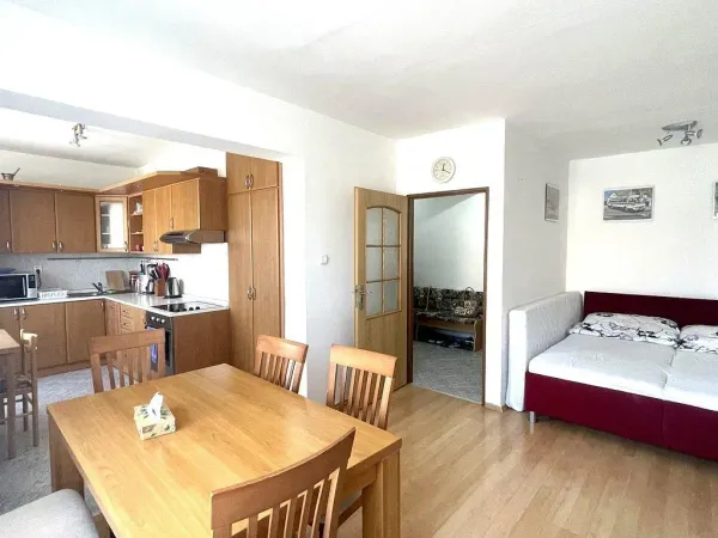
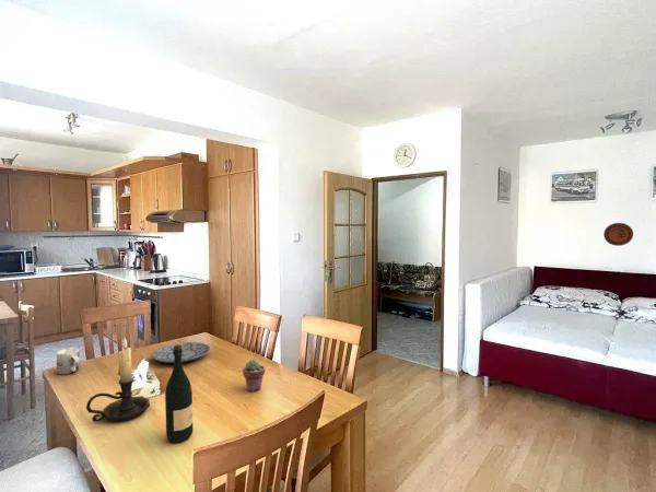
+ potted succulent [242,359,266,393]
+ mug [56,347,81,375]
+ decorative plate [602,222,634,247]
+ wine bottle [164,344,194,444]
+ plate [151,341,211,364]
+ candle holder [85,337,151,423]
